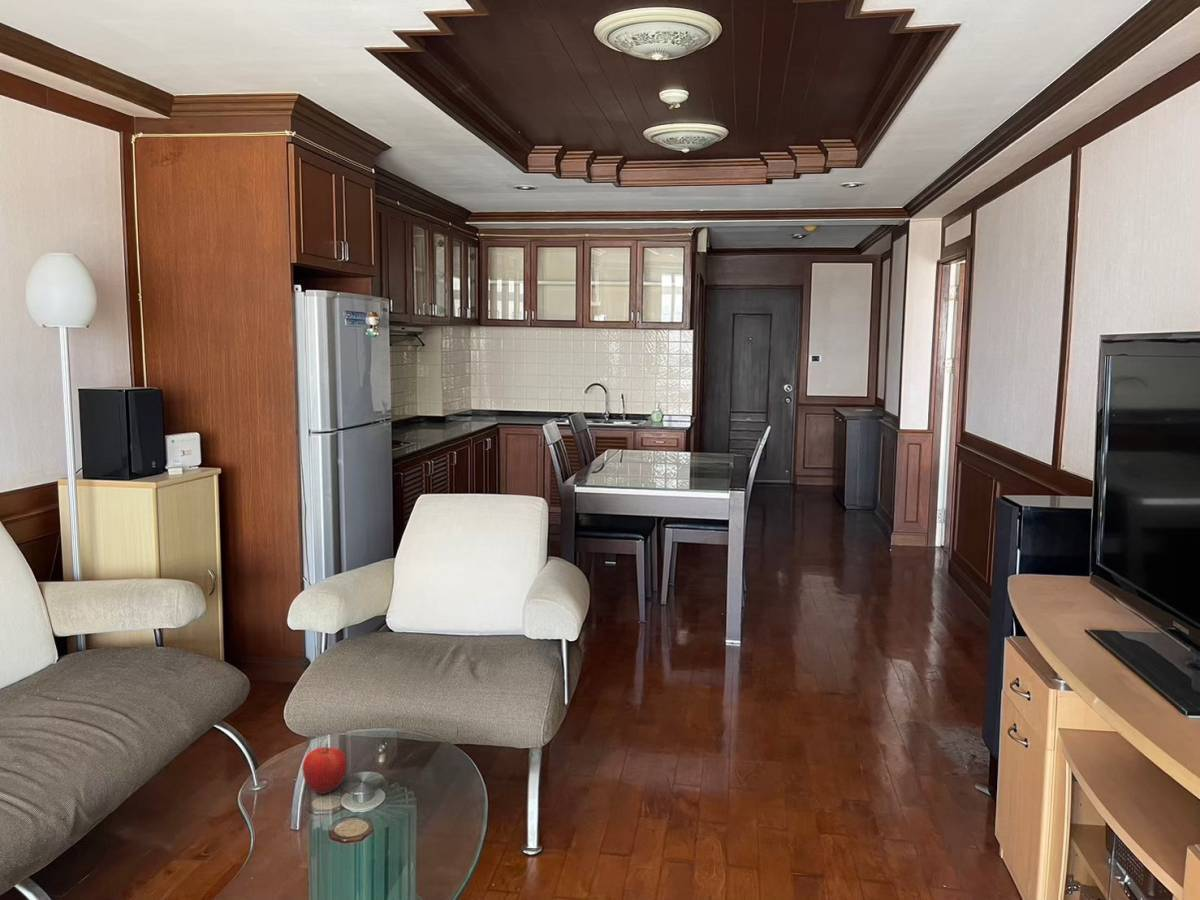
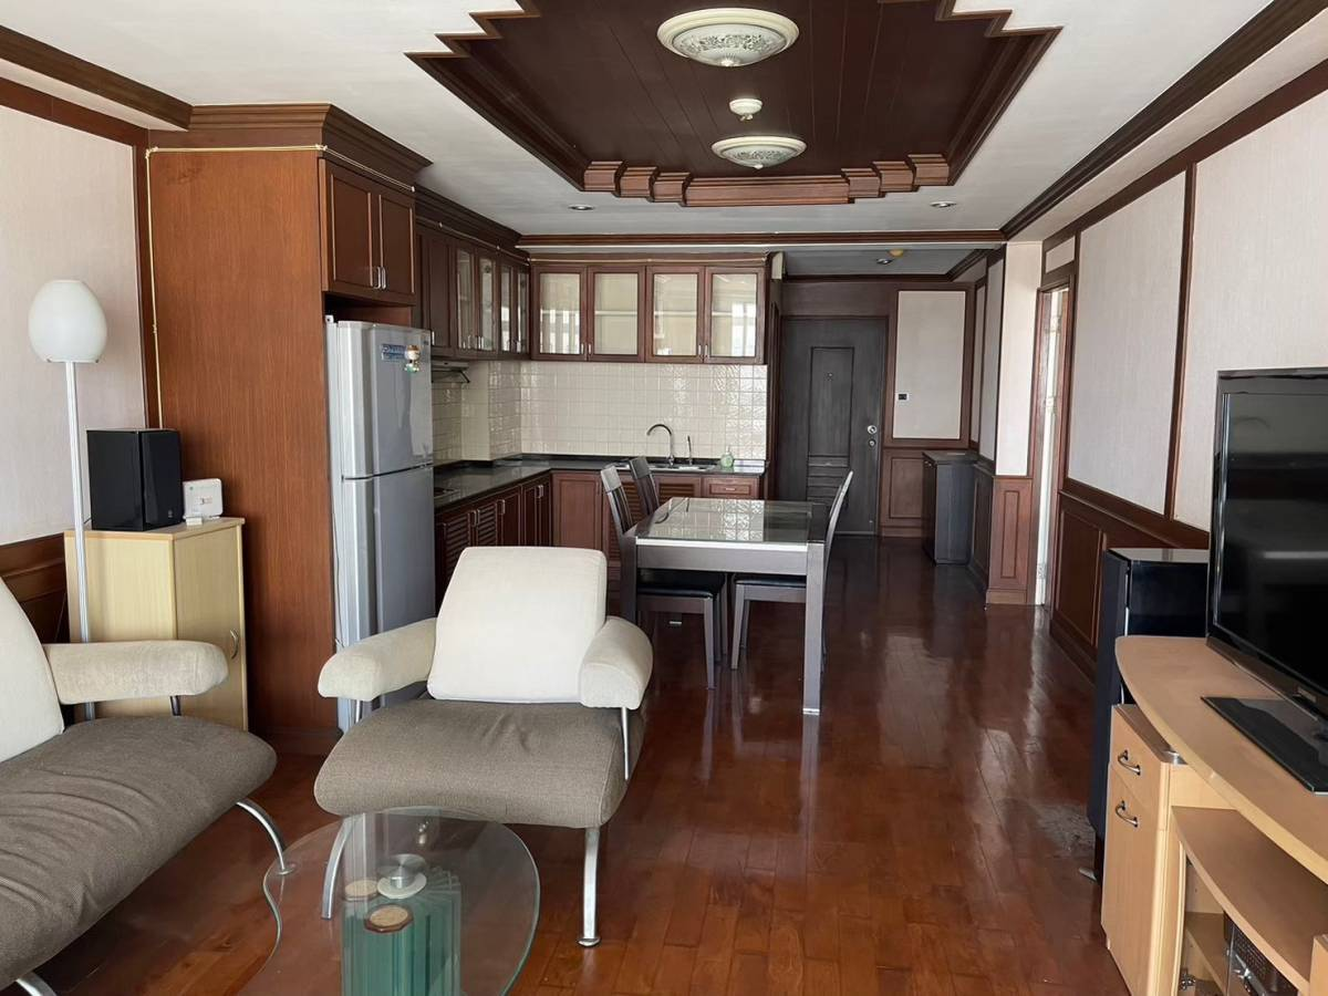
- fruit [302,742,348,795]
